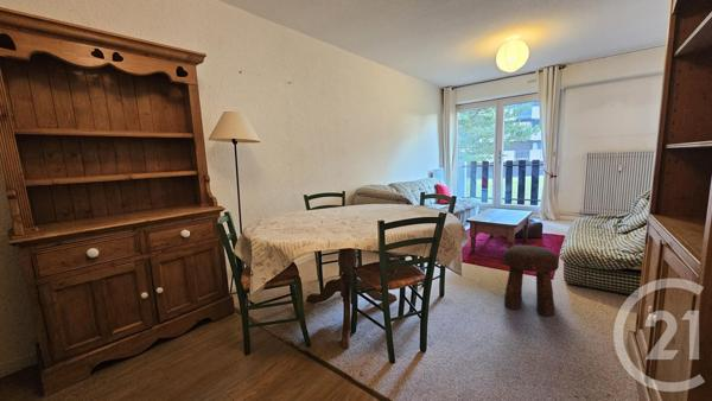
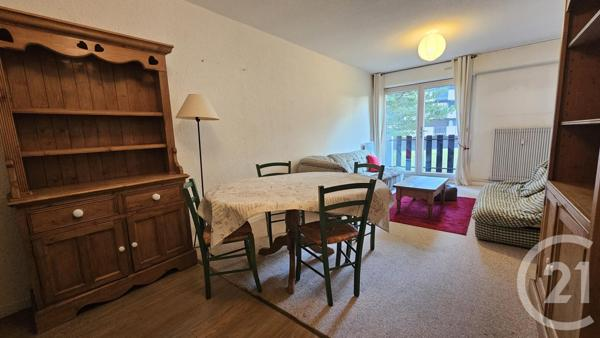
- stool [502,244,560,318]
